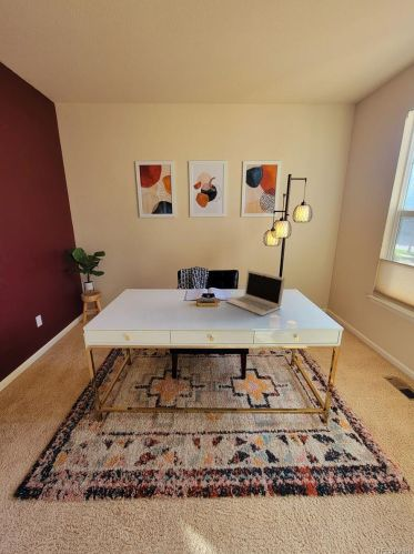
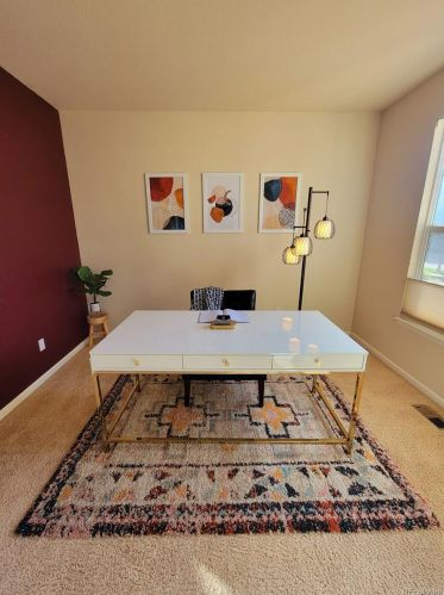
- laptop [225,269,286,316]
